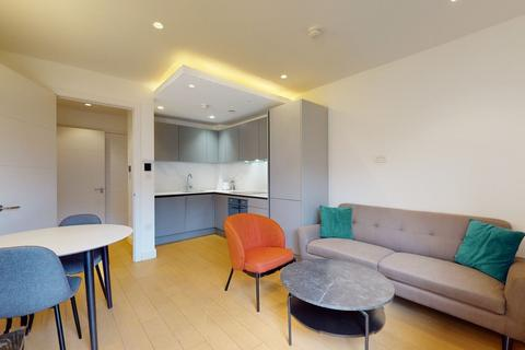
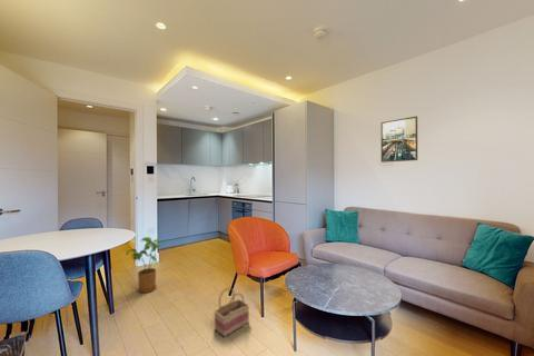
+ basket [214,287,250,338]
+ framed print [379,115,418,164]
+ house plant [125,236,164,294]
